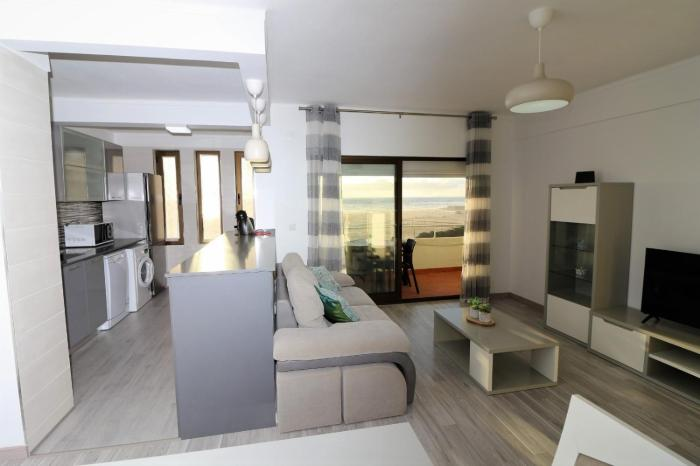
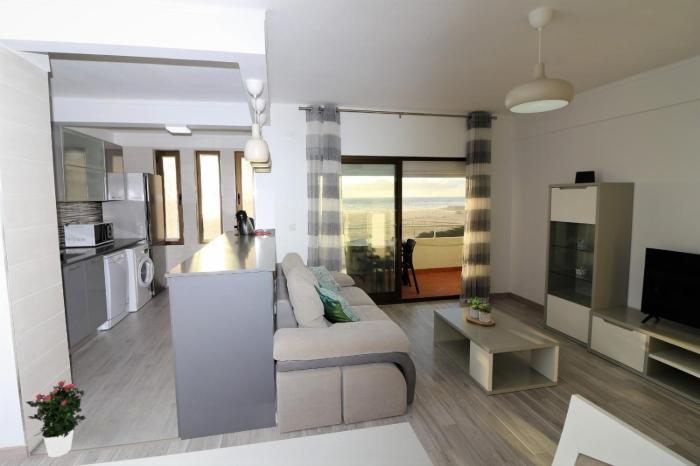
+ potted flower [25,380,87,458]
